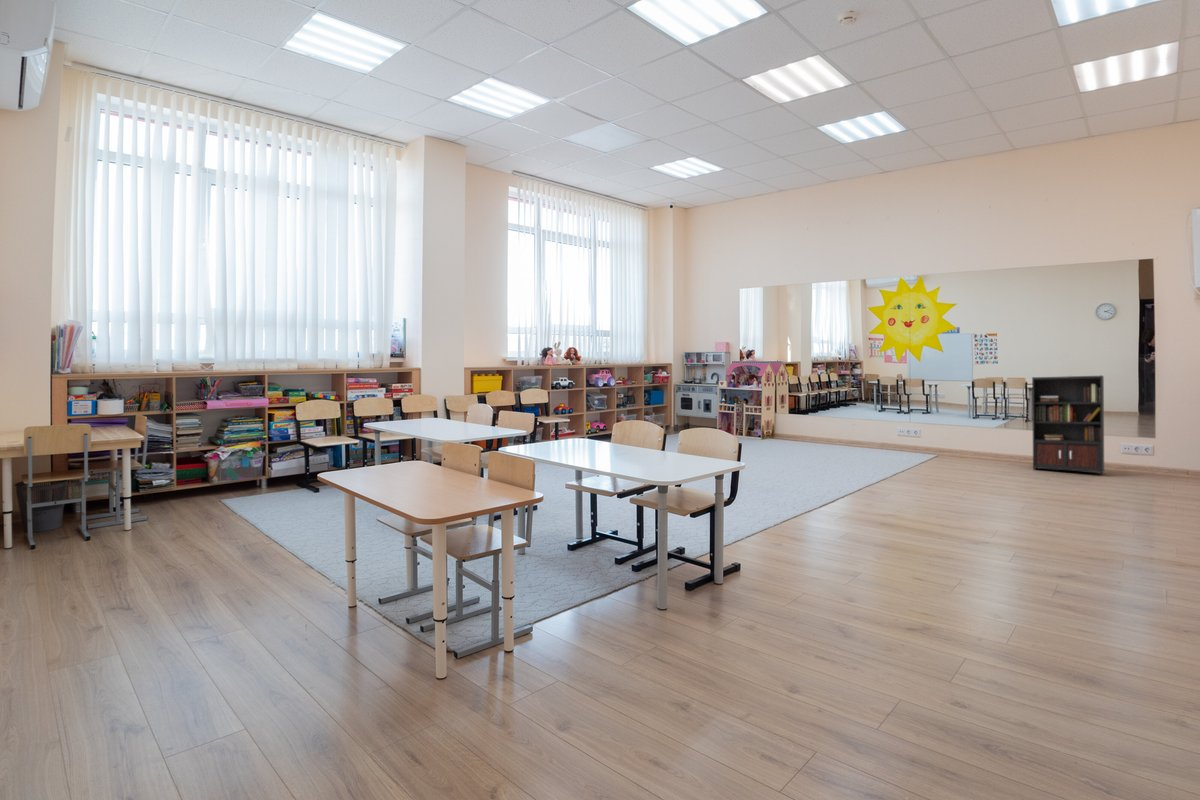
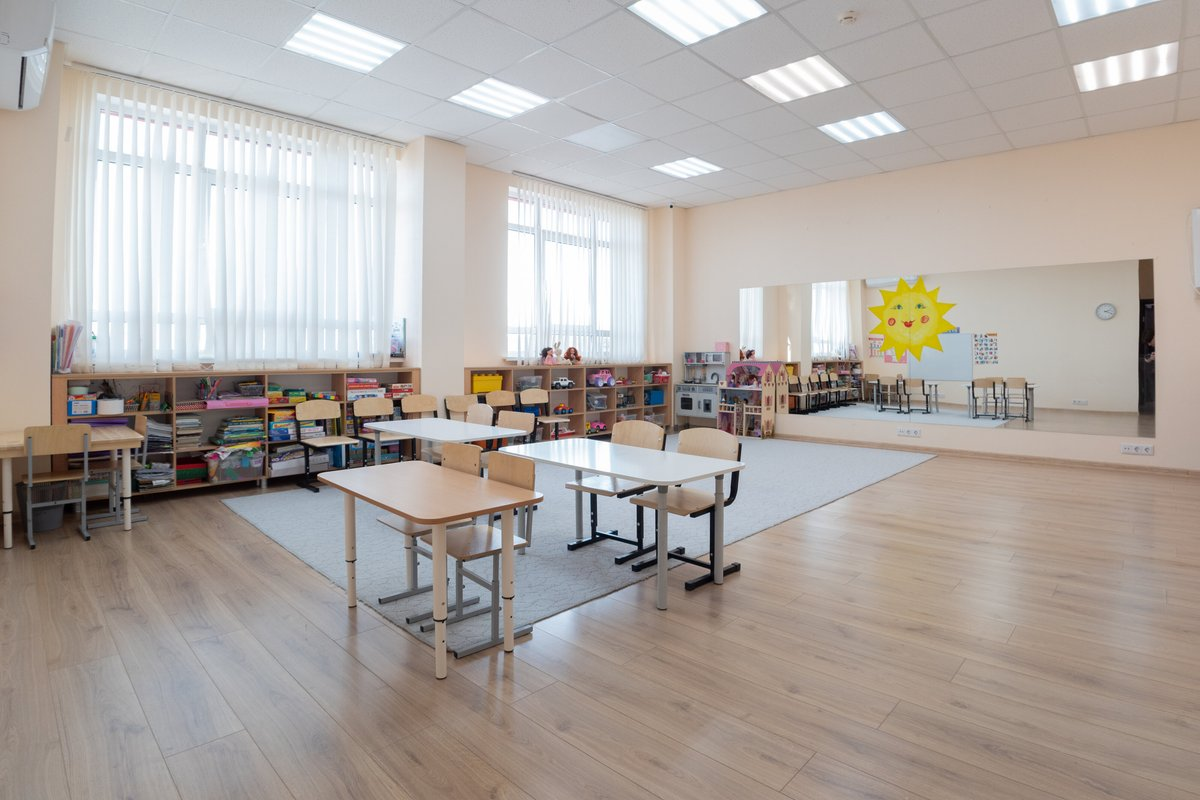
- bookcase [1031,374,1128,474]
